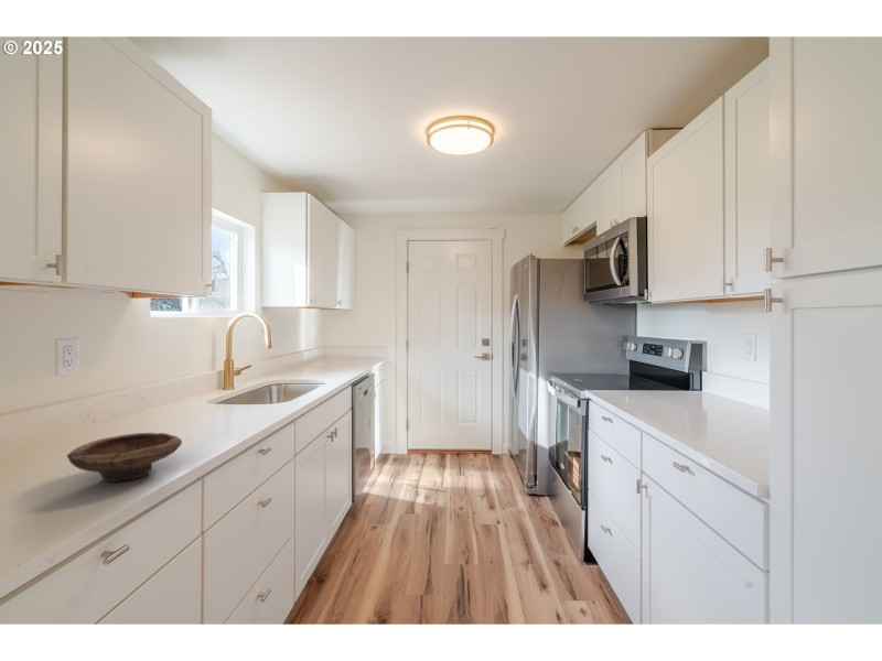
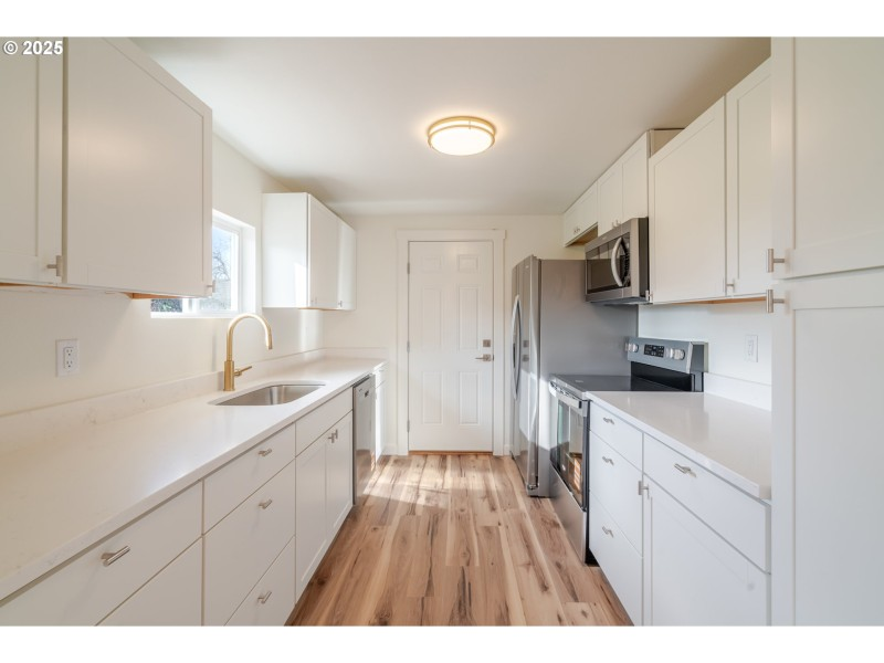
- bowl [66,432,183,484]
